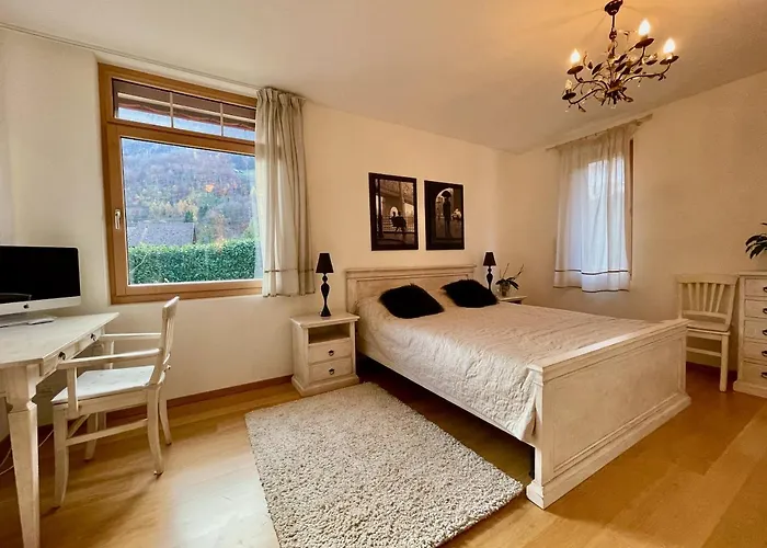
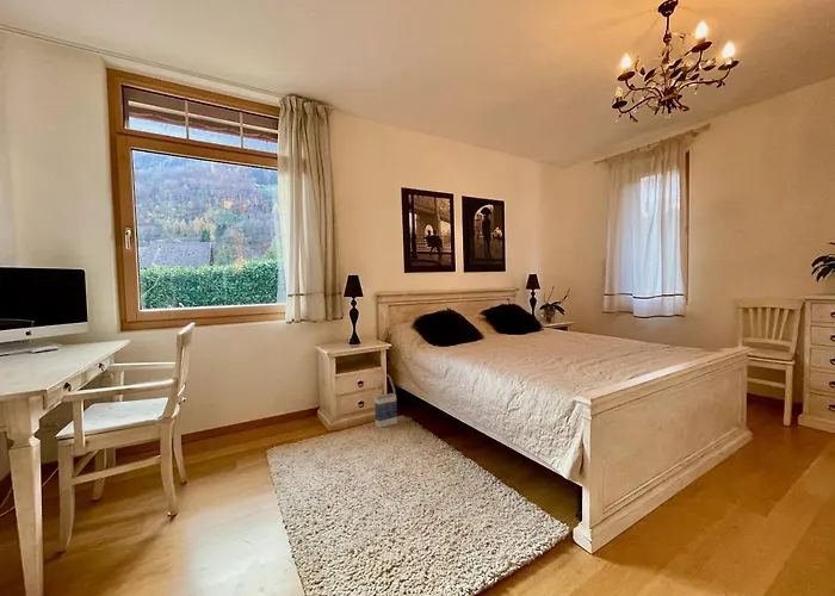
+ bag [373,373,398,429]
